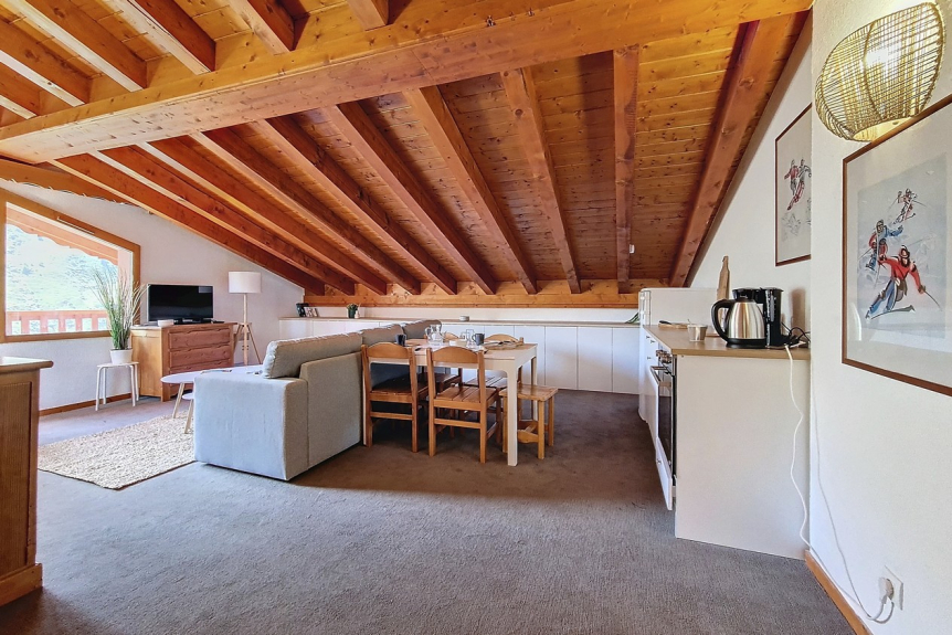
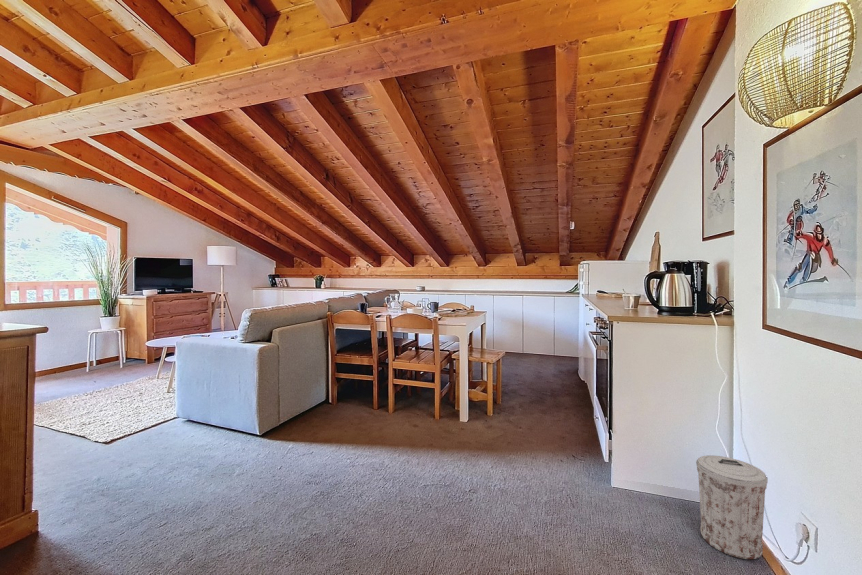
+ trash can [695,454,769,560]
